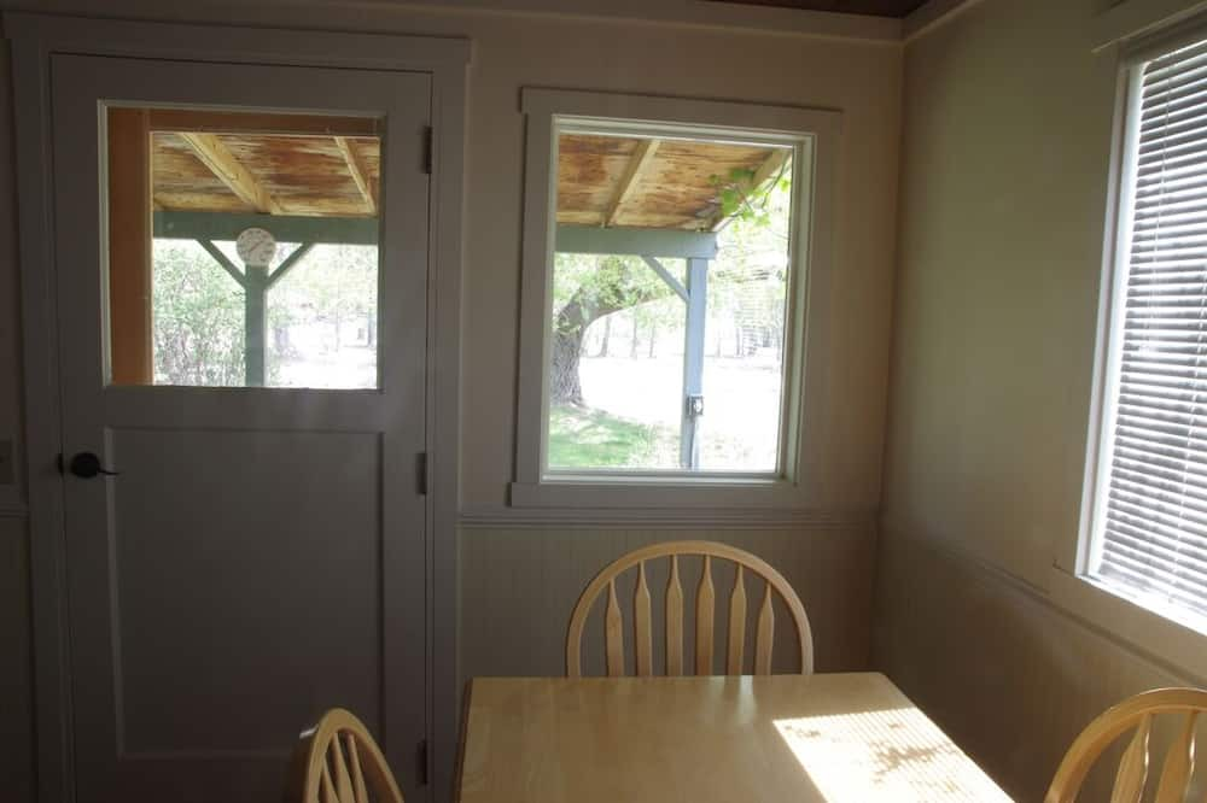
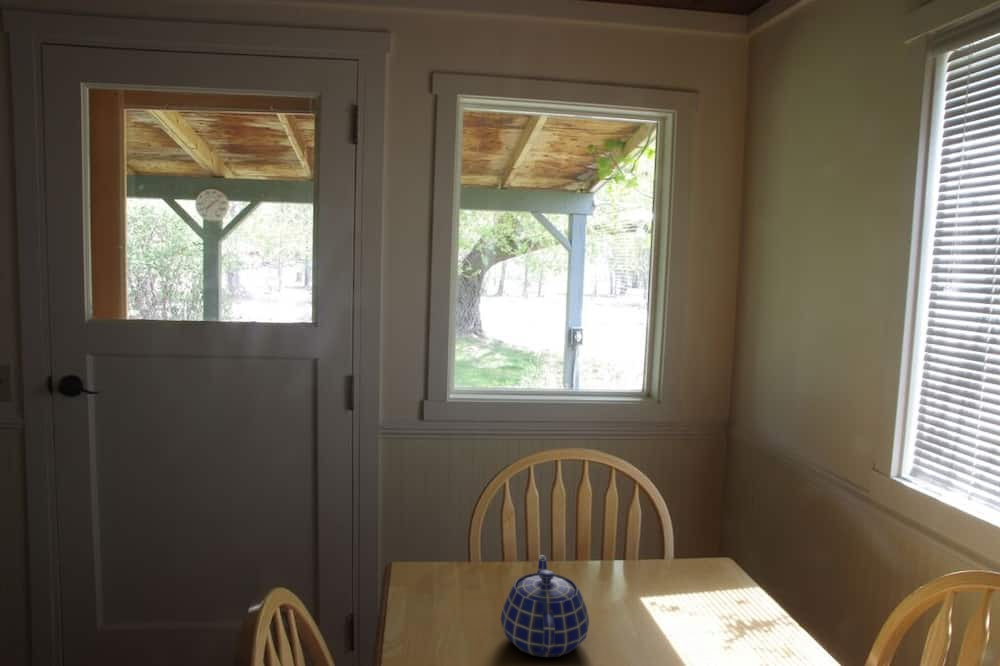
+ teapot [499,554,590,658]
